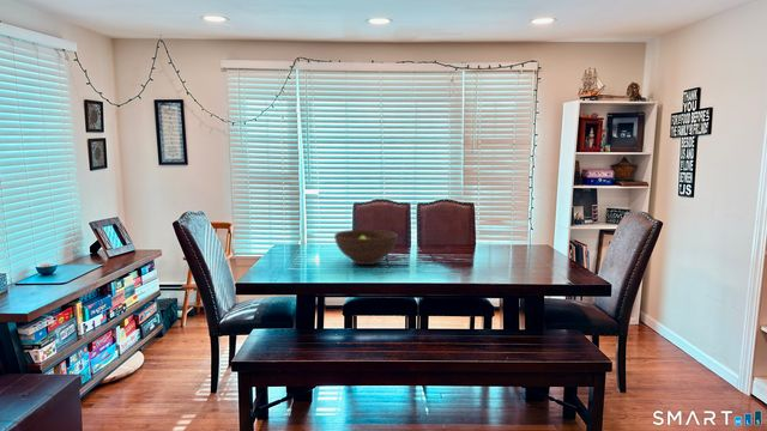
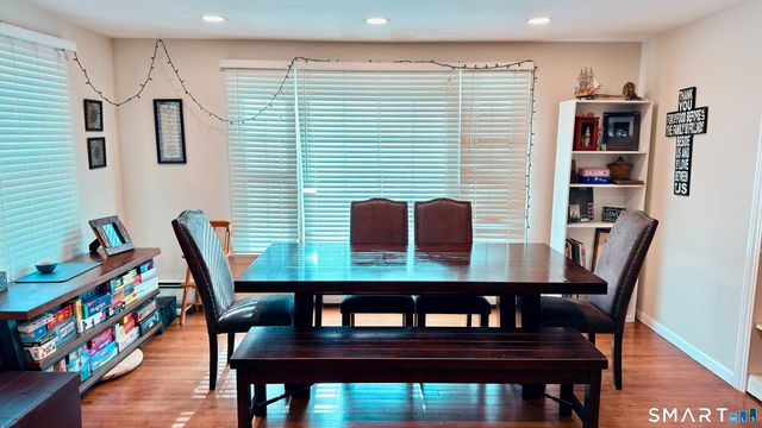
- fruit bowl [333,229,399,266]
